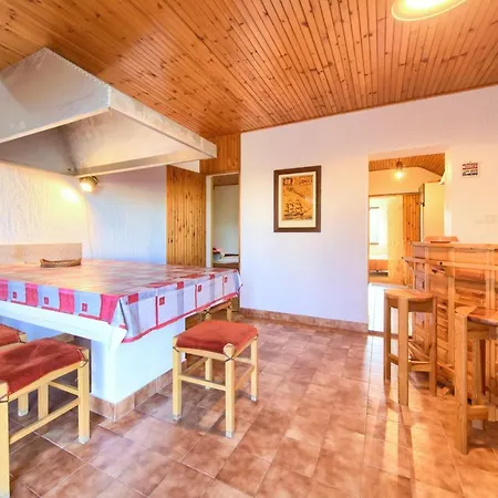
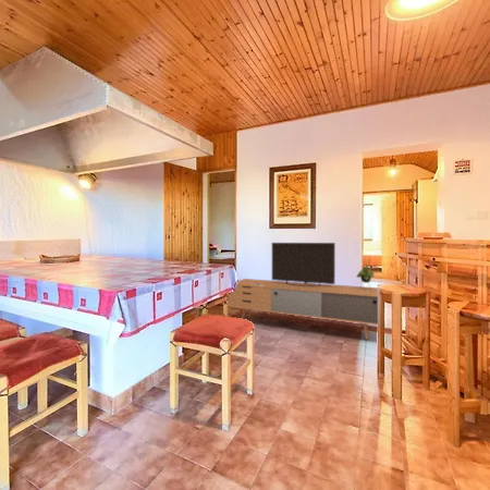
+ media console [228,242,379,341]
